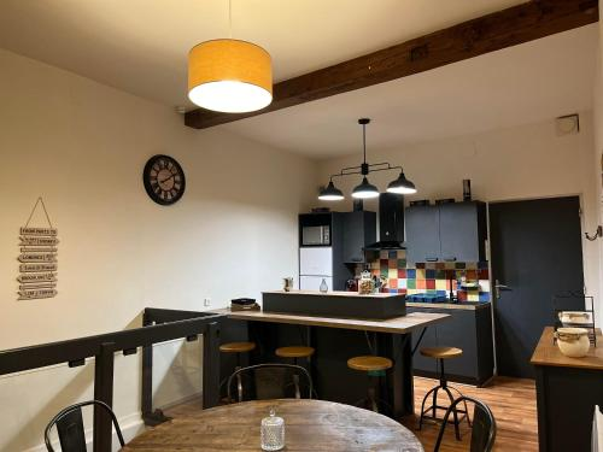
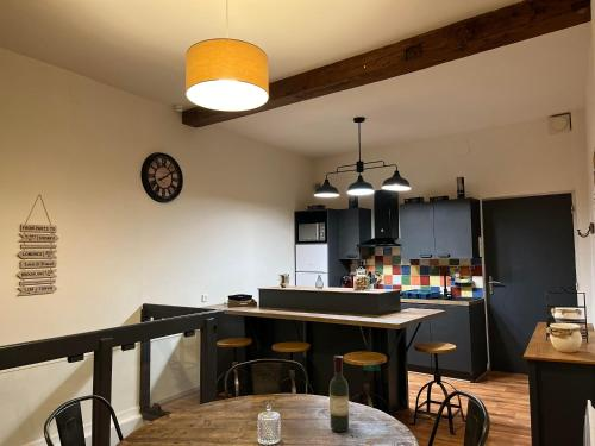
+ wine bottle [328,354,350,433]
